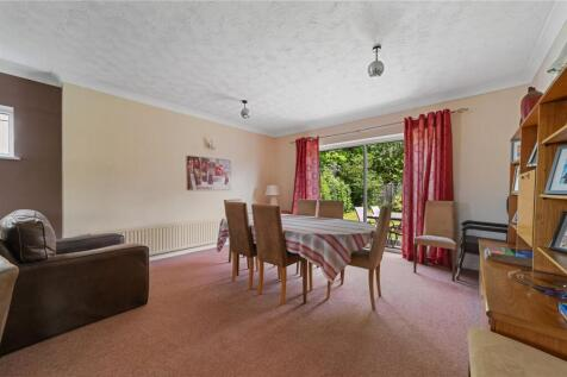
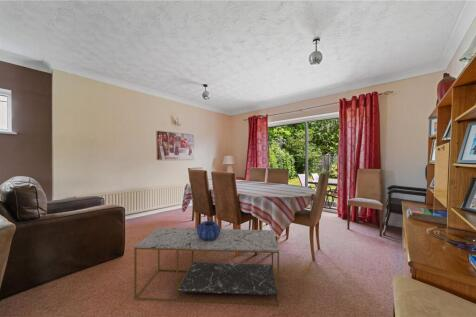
+ coffee table [133,227,280,307]
+ decorative bowl [196,220,221,241]
